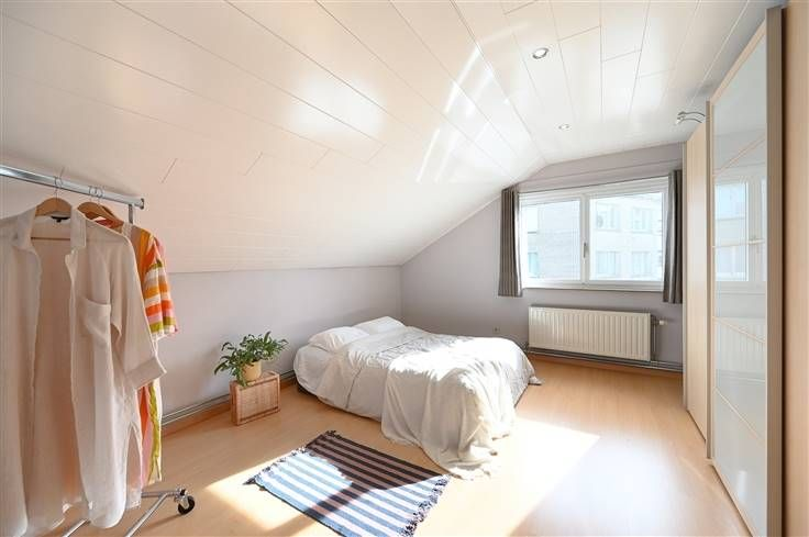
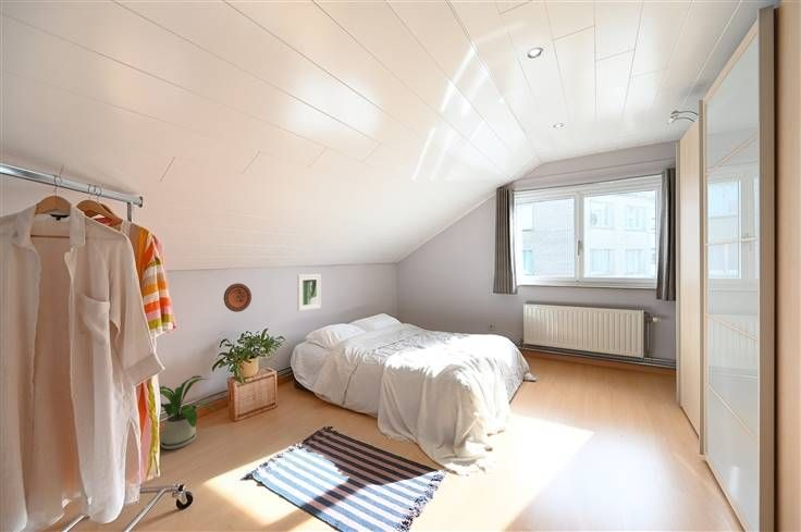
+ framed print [296,273,322,312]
+ decorative plate [223,283,252,313]
+ house plant [159,374,219,450]
